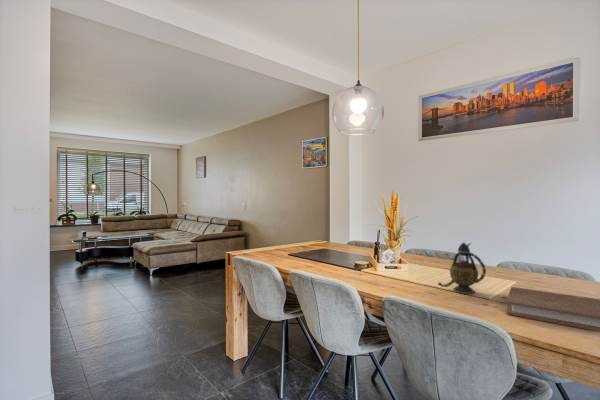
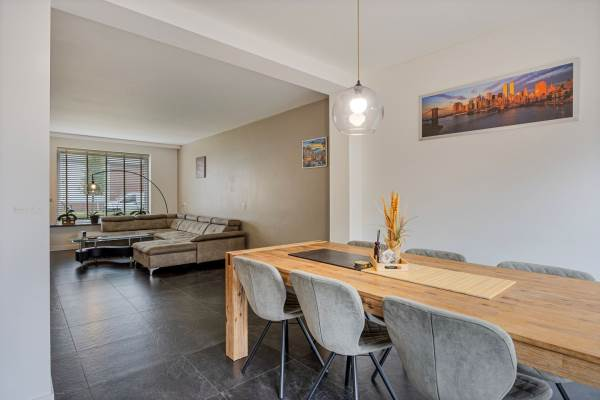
- teapot [437,241,487,295]
- book [505,286,600,332]
